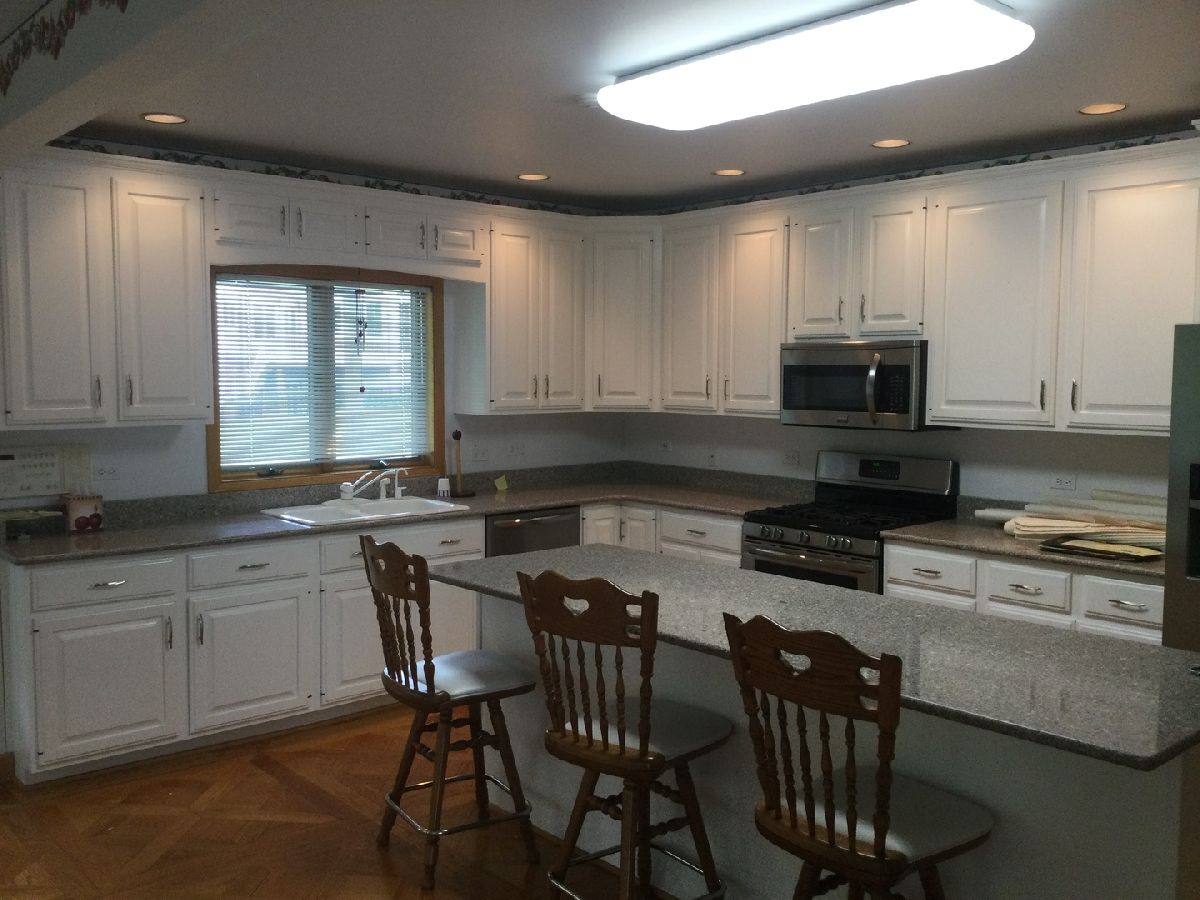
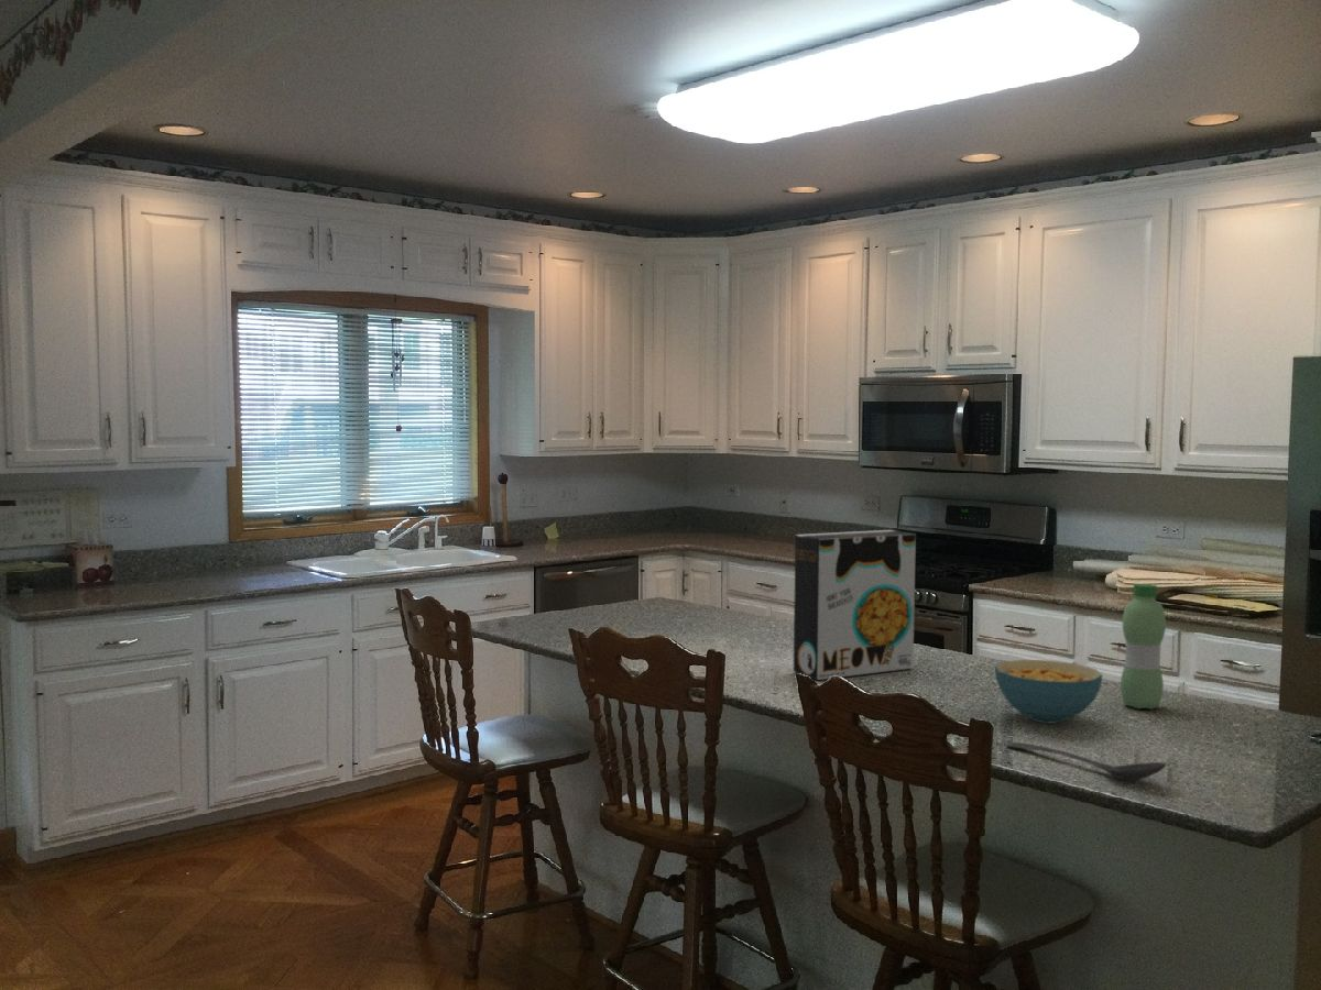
+ cereal box [793,529,917,681]
+ stirrer [1006,741,1168,782]
+ water bottle [1120,583,1167,711]
+ cereal bowl [994,659,1103,725]
